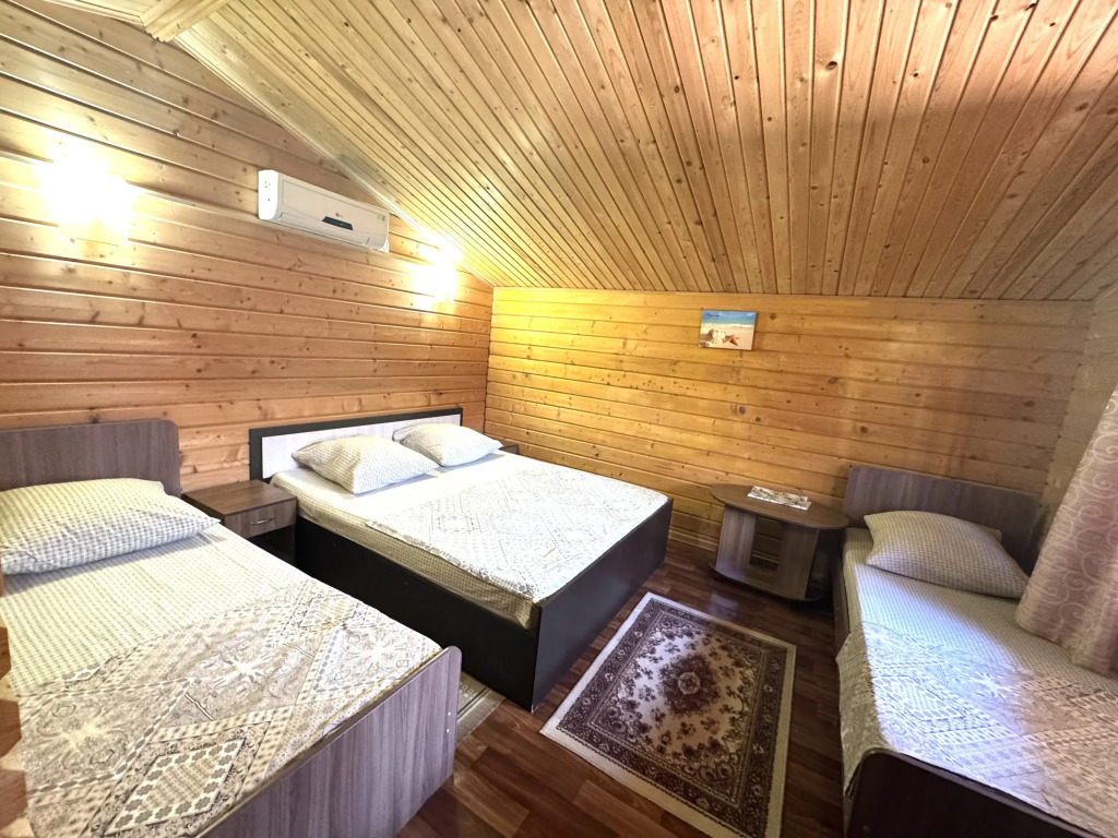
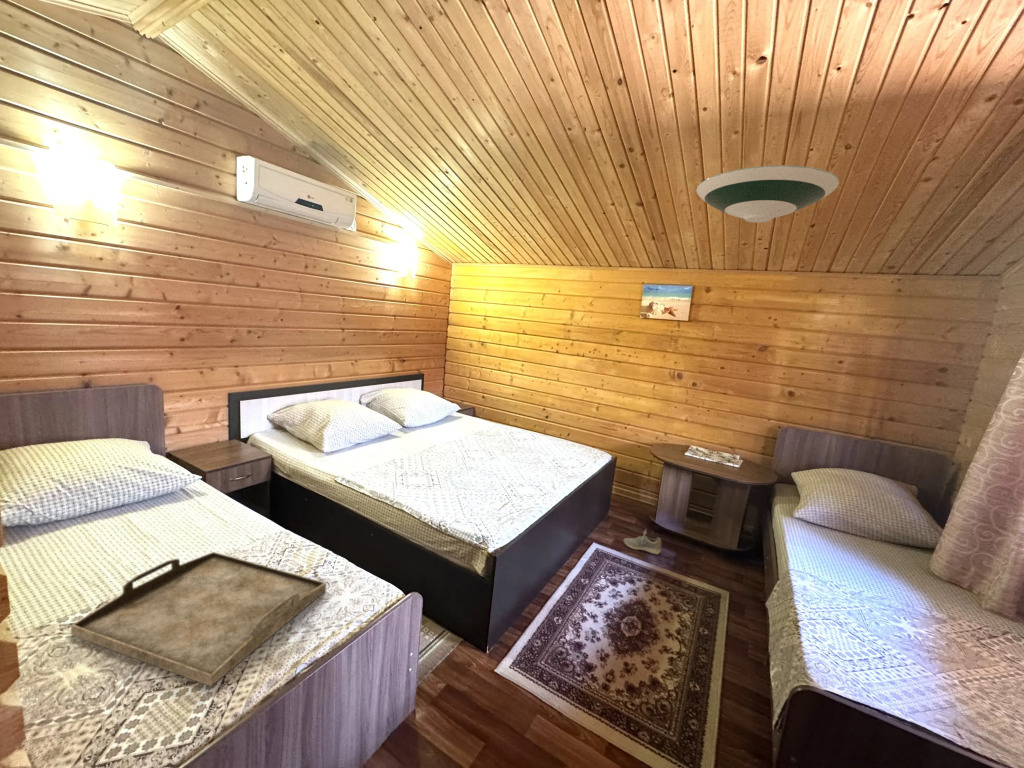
+ shoe [623,527,662,556]
+ serving tray [70,551,327,687]
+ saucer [695,164,840,223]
